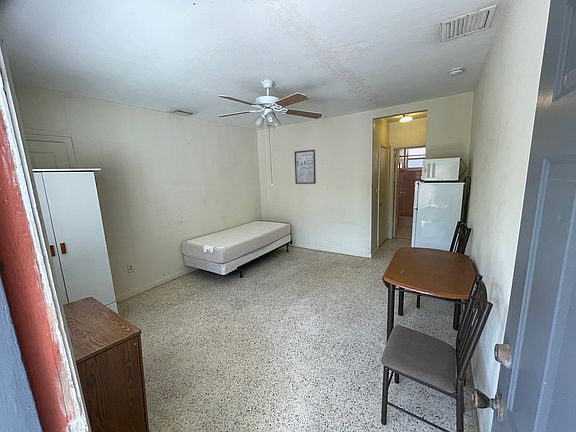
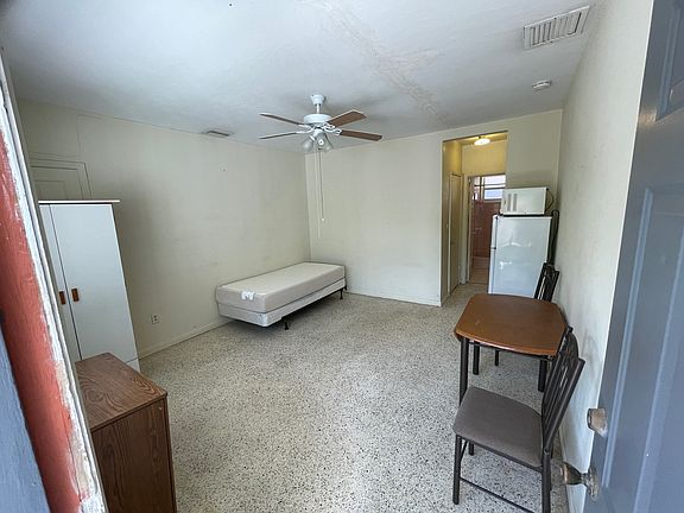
- wall art [294,149,317,185]
